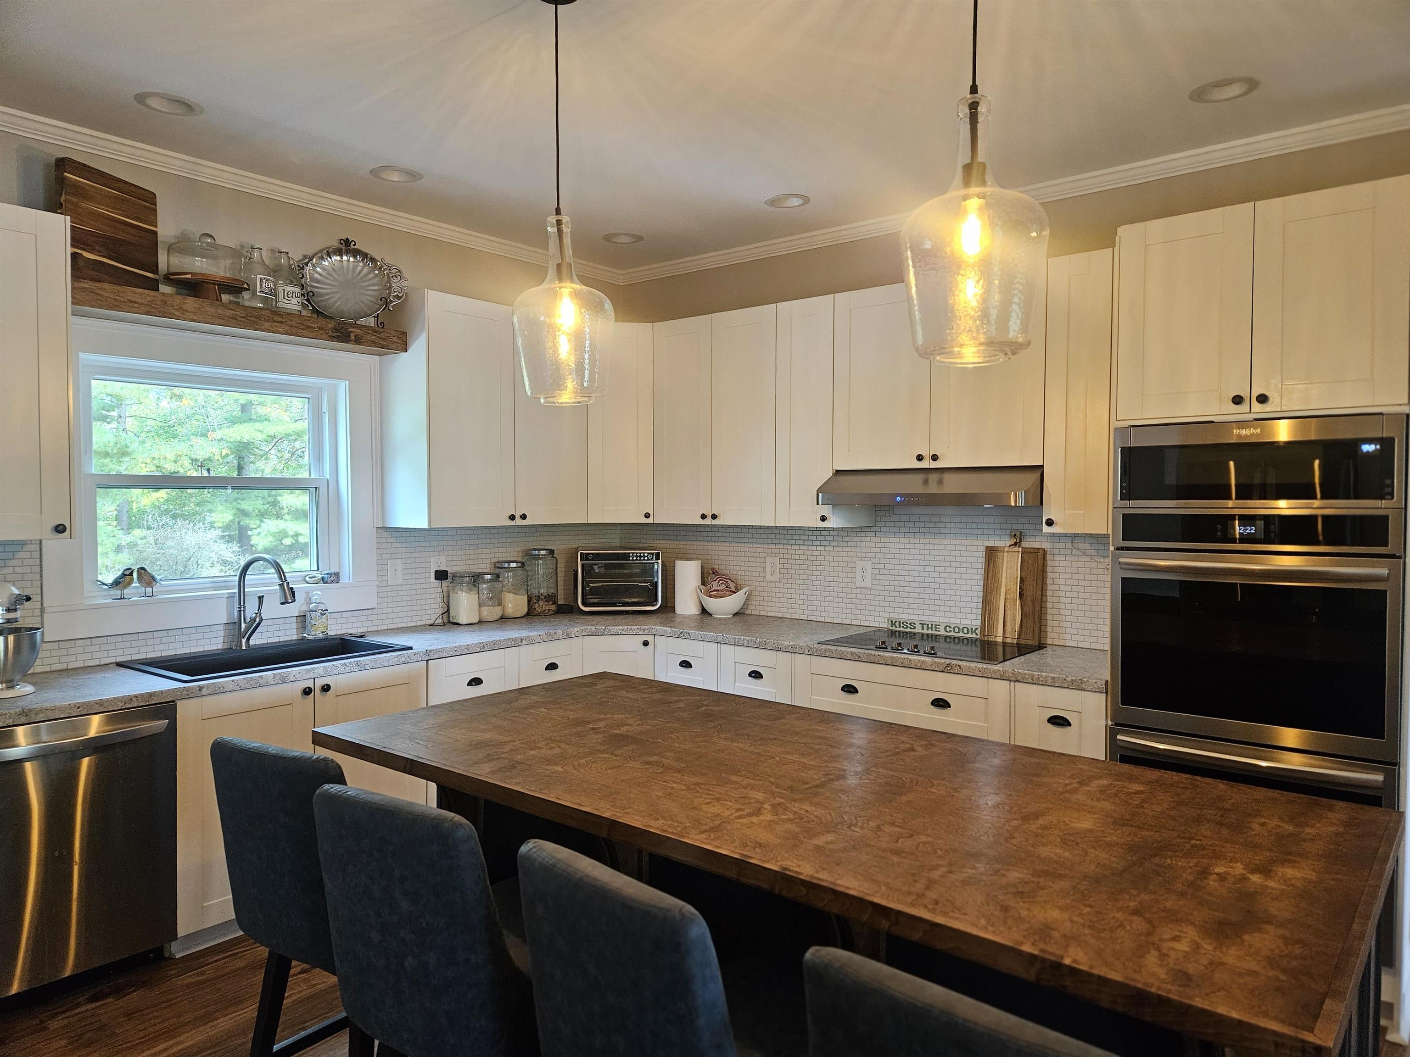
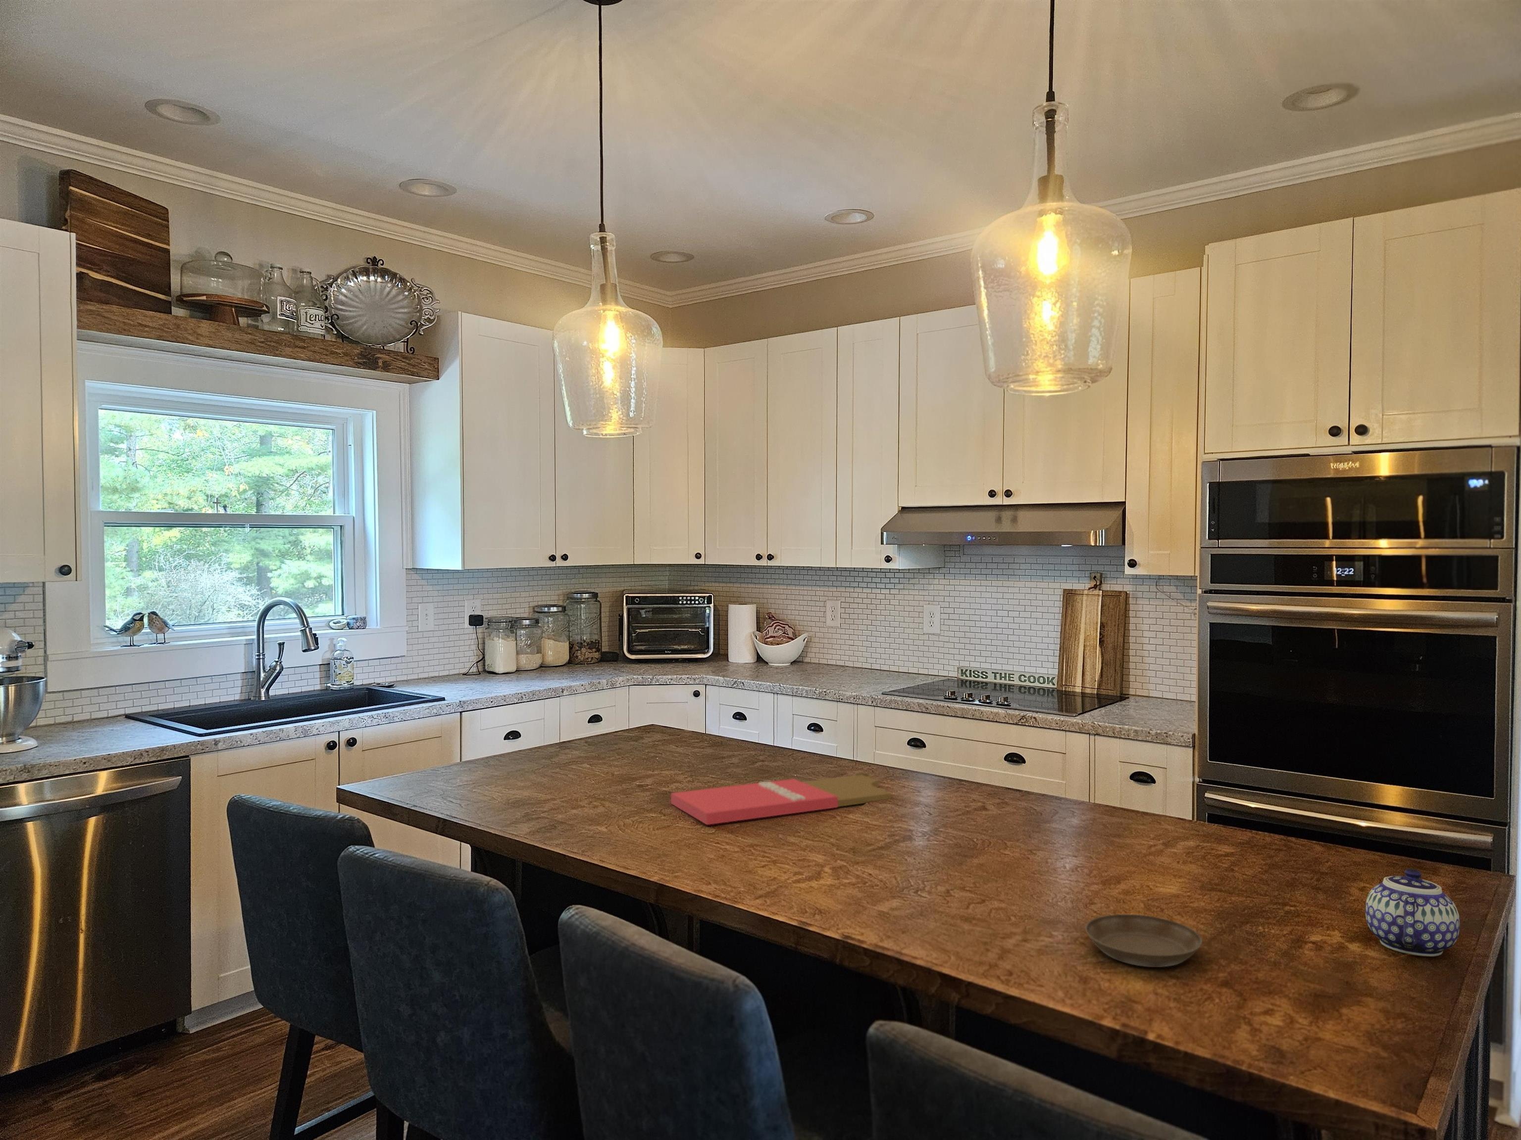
+ teapot [1365,868,1460,957]
+ saucer [1085,914,1202,968]
+ cutting board [671,772,892,825]
